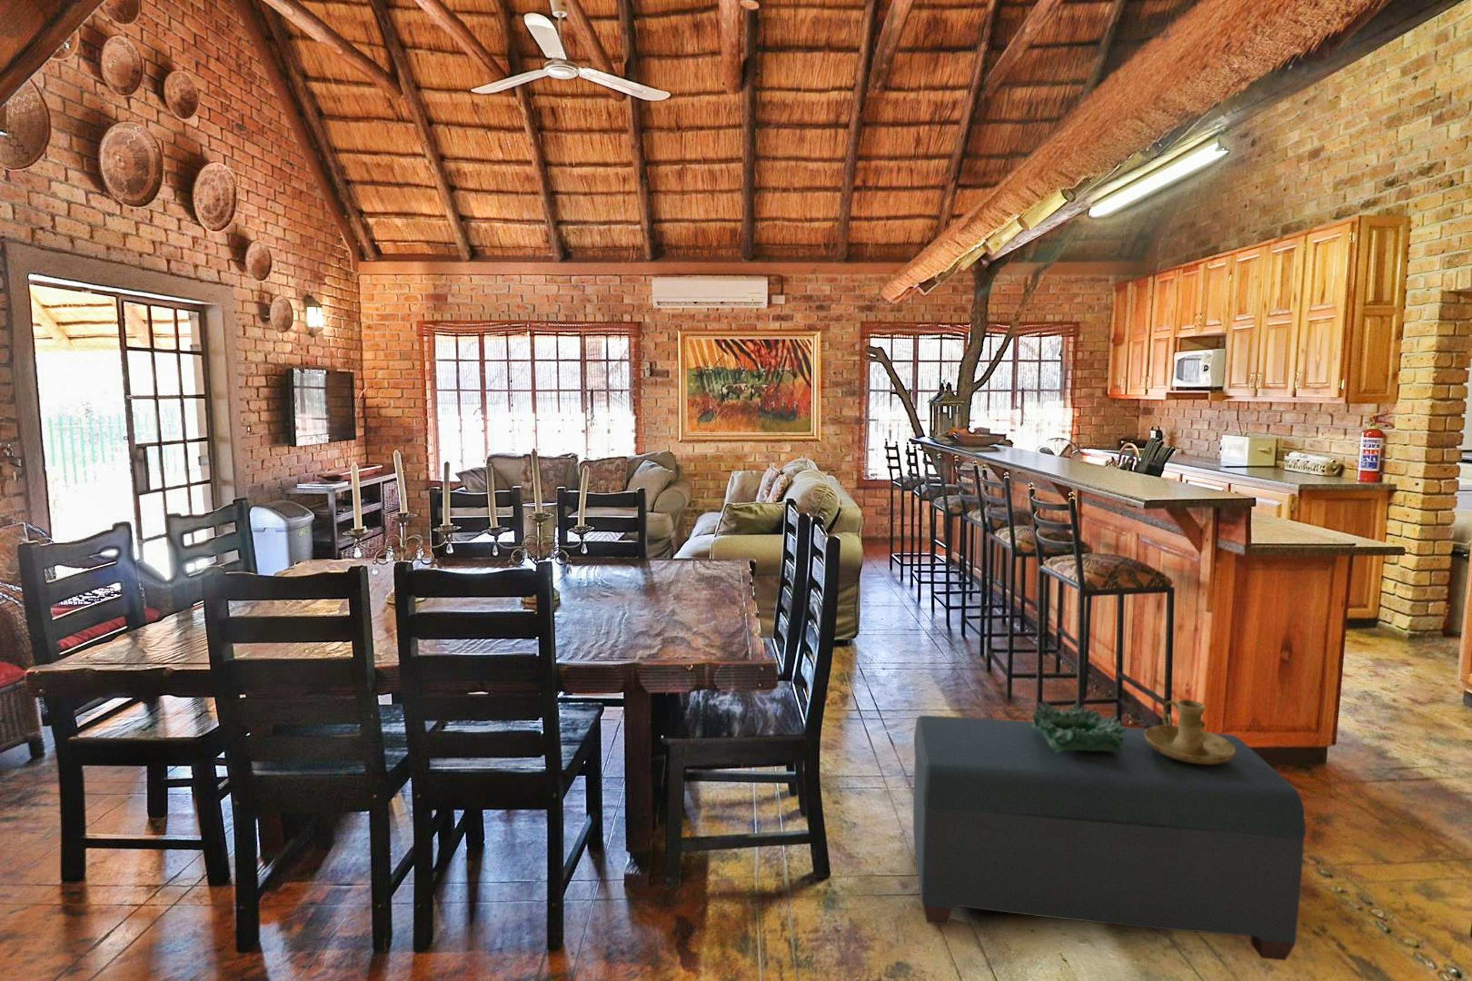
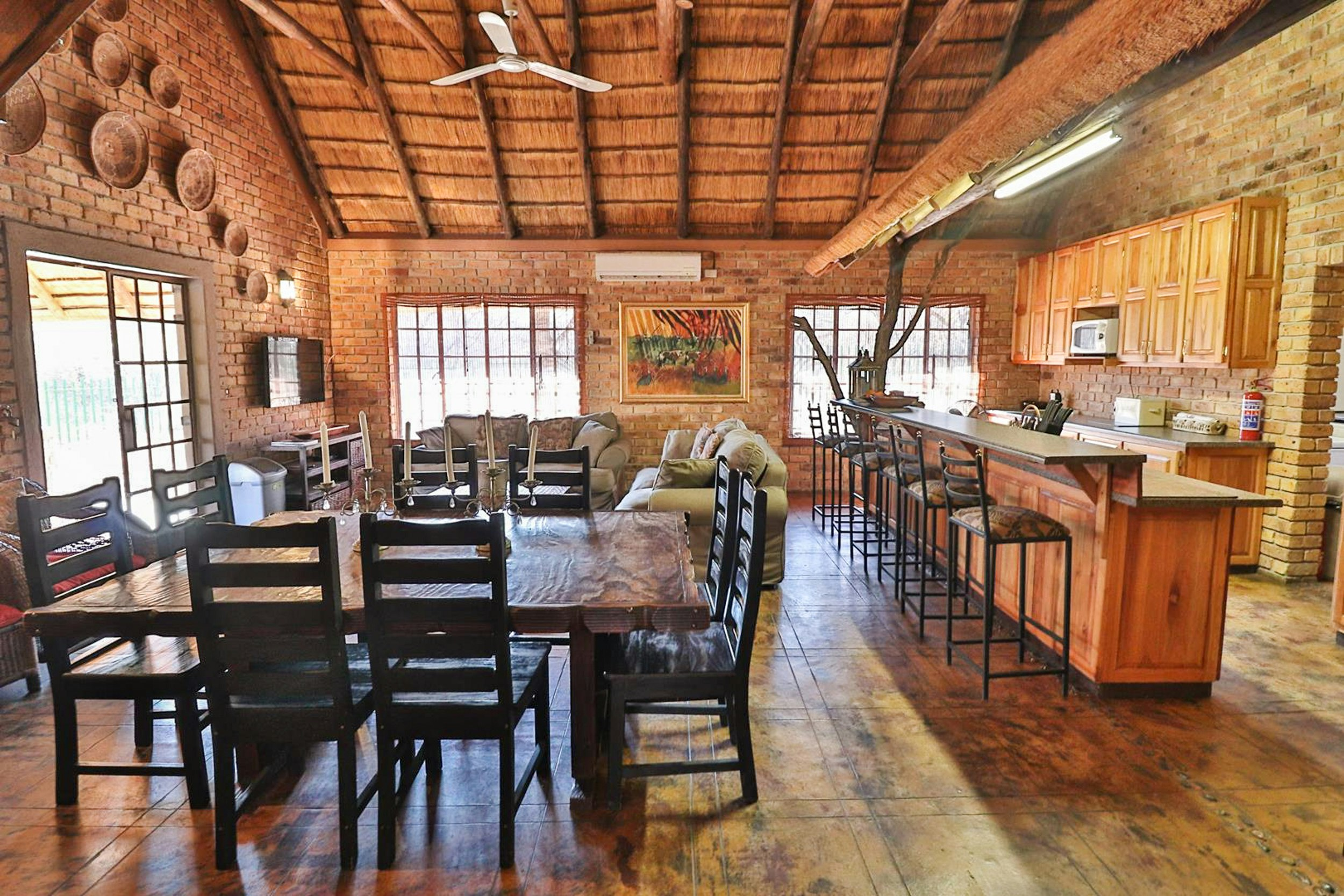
- decorative bowl [1032,701,1126,754]
- candle holder [1145,700,1235,764]
- bench [912,715,1306,961]
